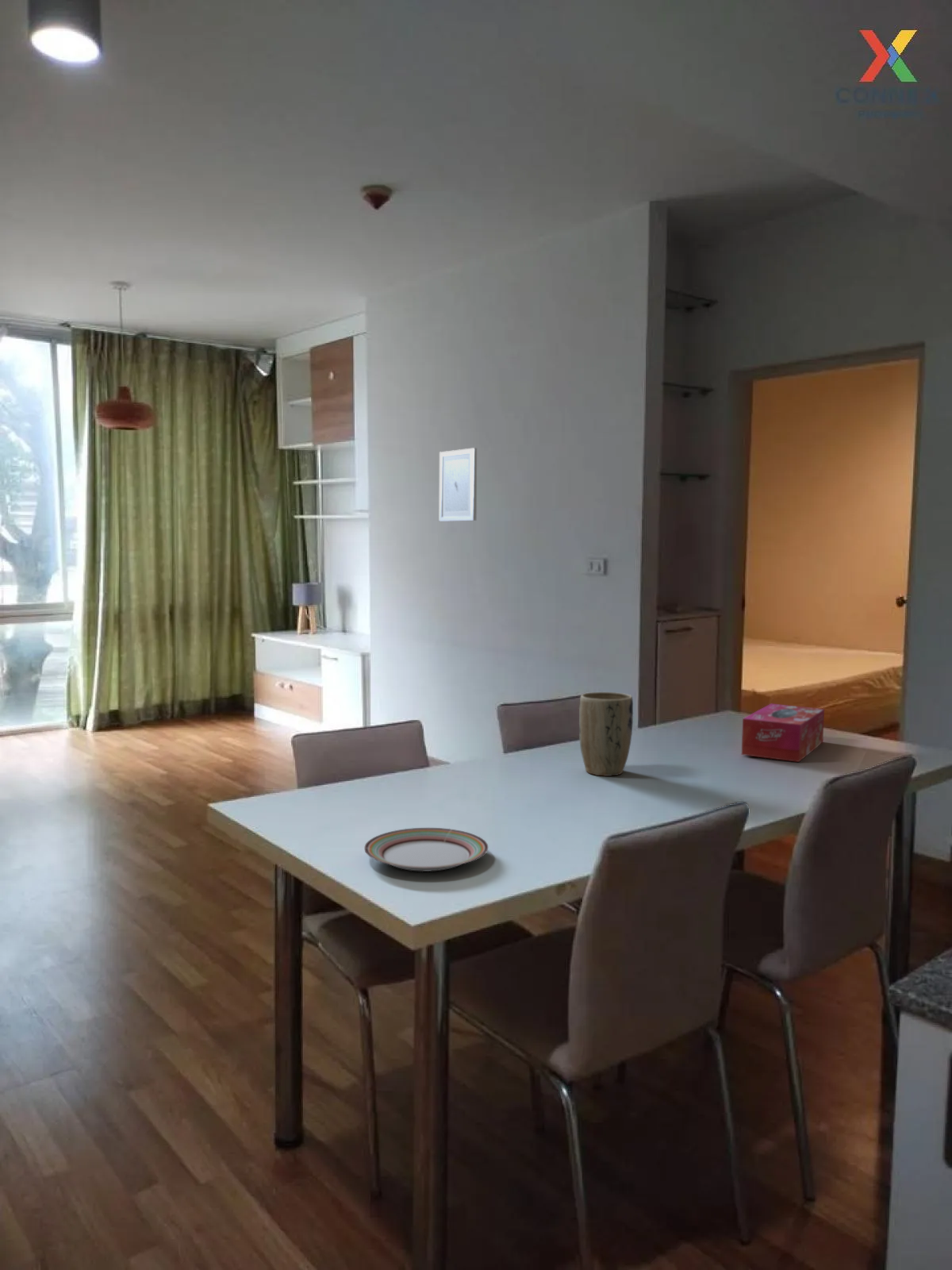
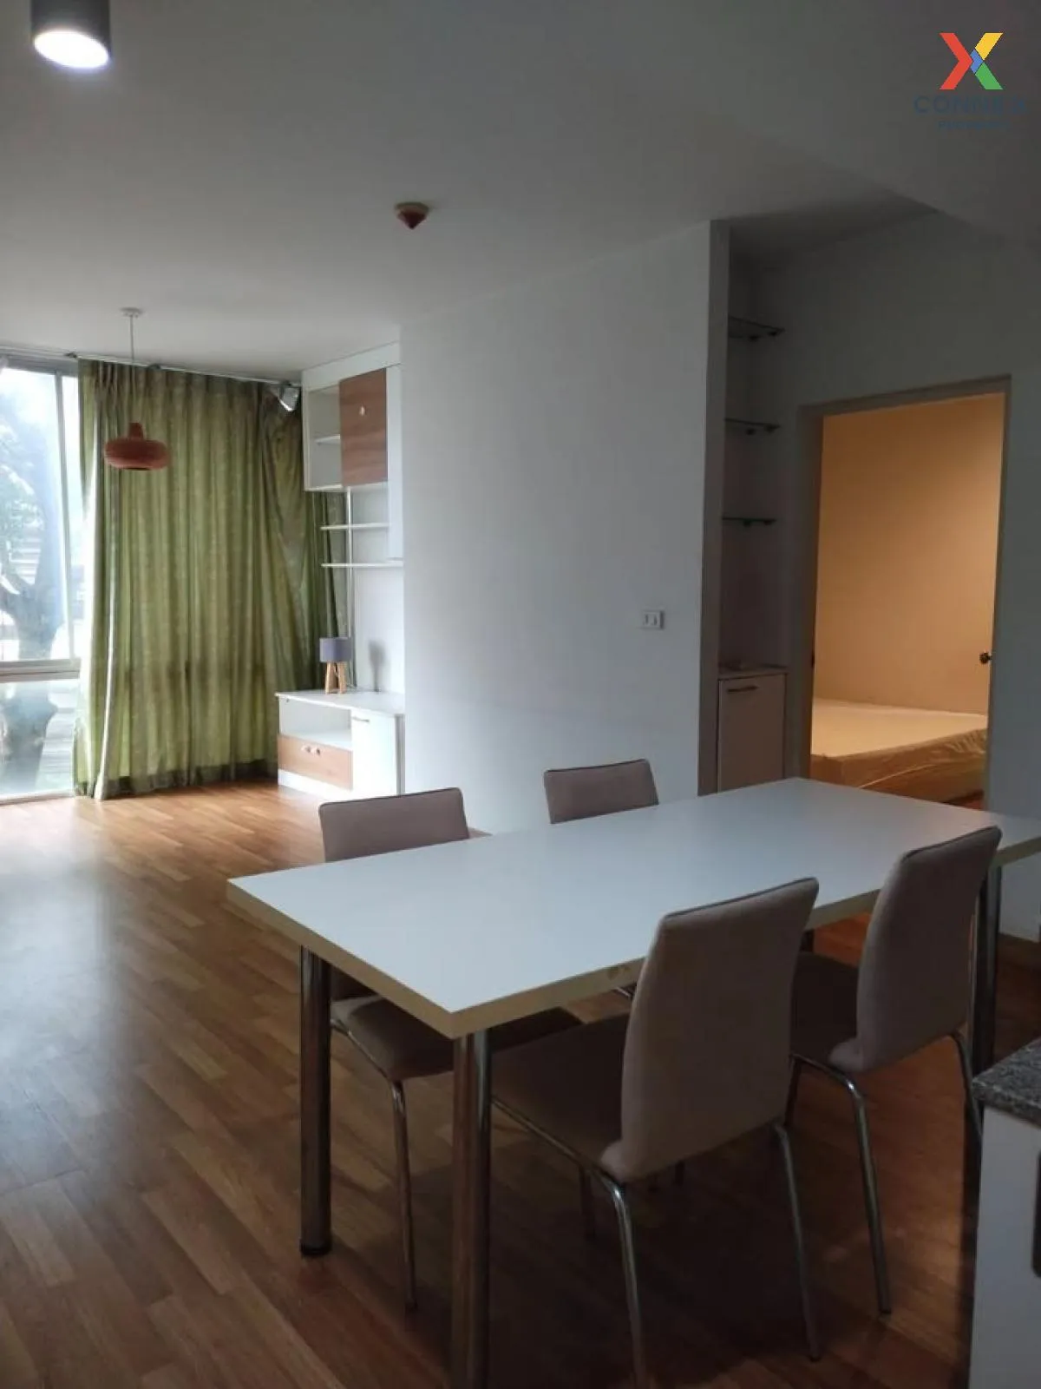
- tissue box [741,703,825,763]
- plant pot [578,691,634,777]
- plate [363,827,489,872]
- wall art [439,447,478,522]
